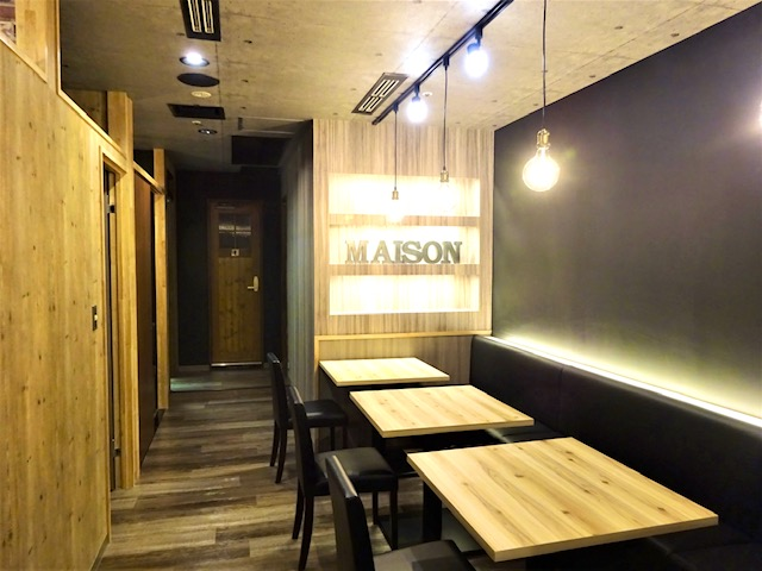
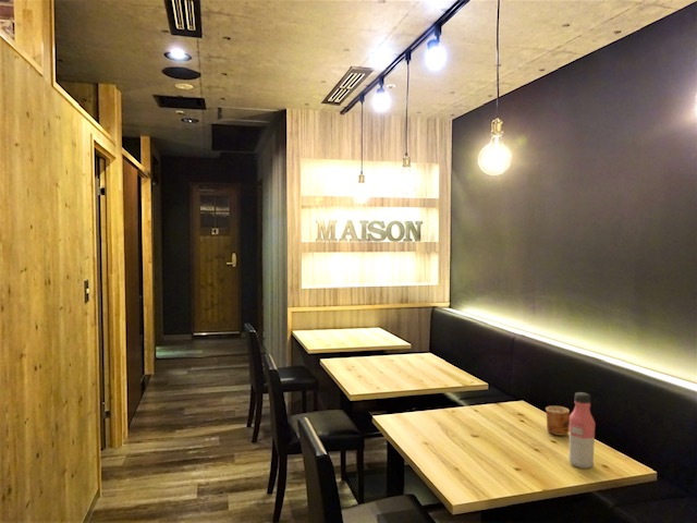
+ cup [545,405,571,436]
+ water bottle [567,391,597,470]
